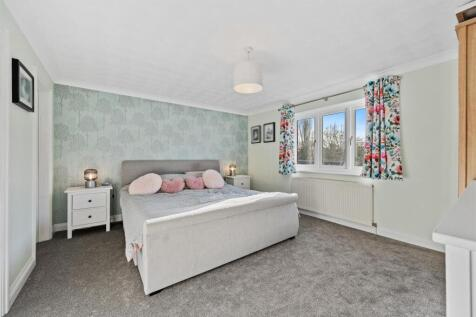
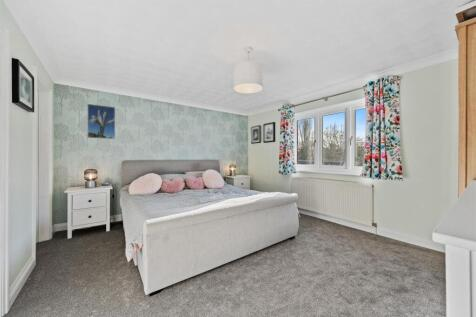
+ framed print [87,103,116,140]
